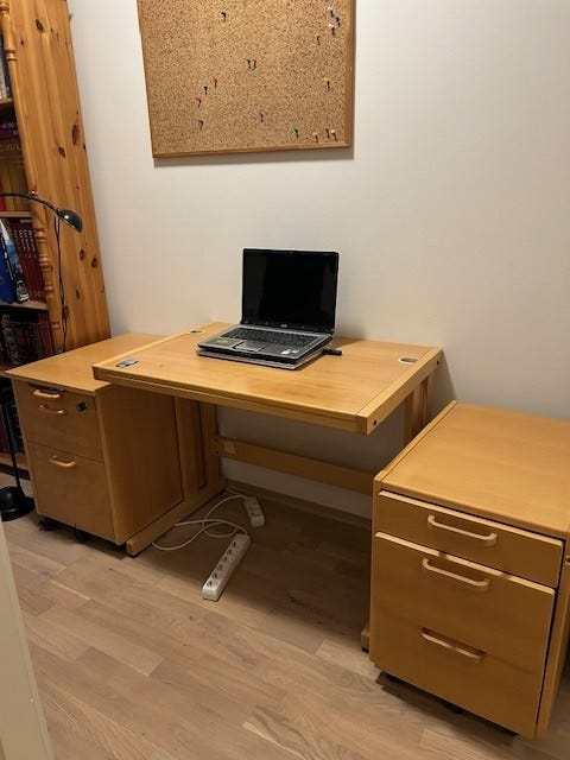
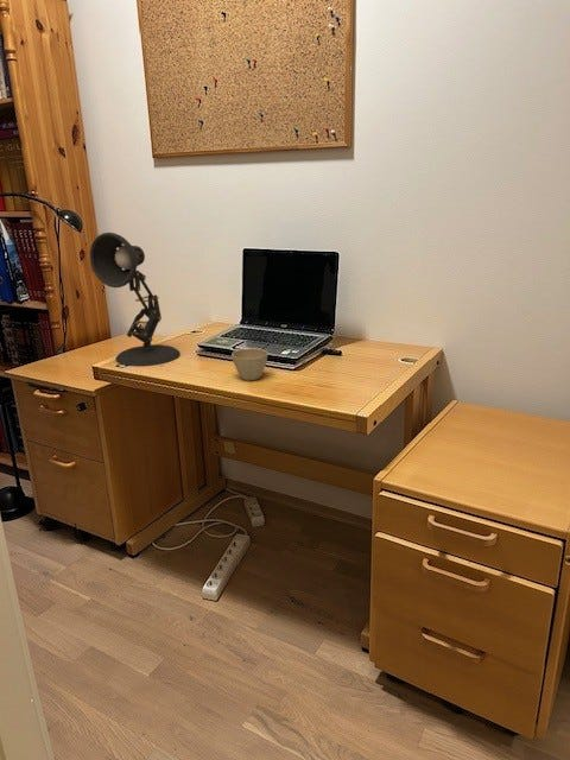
+ desk lamp [89,232,182,367]
+ flower pot [230,348,268,381]
